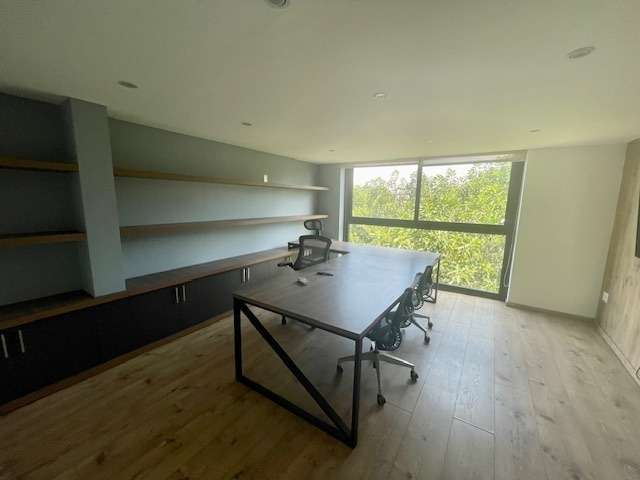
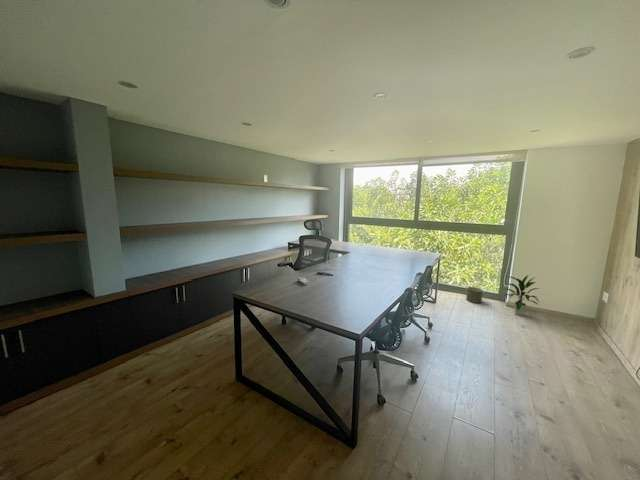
+ planter [465,286,484,304]
+ indoor plant [503,274,540,317]
